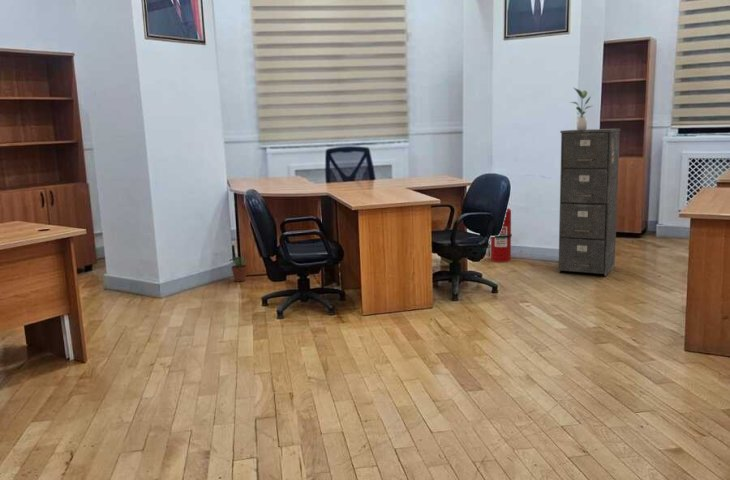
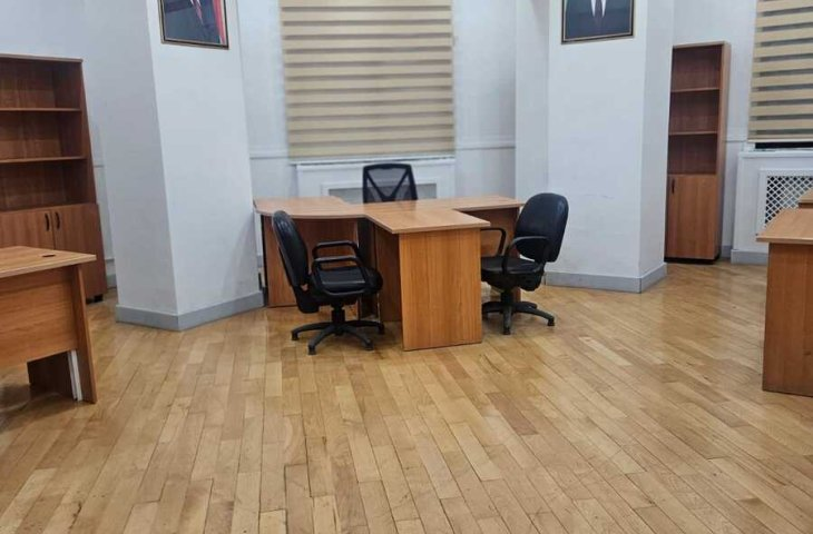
- filing cabinet [557,128,622,277]
- potted plant [228,256,250,283]
- potted plant [568,86,593,130]
- fire extinguisher [488,202,513,263]
